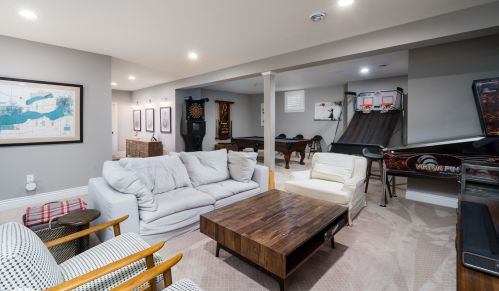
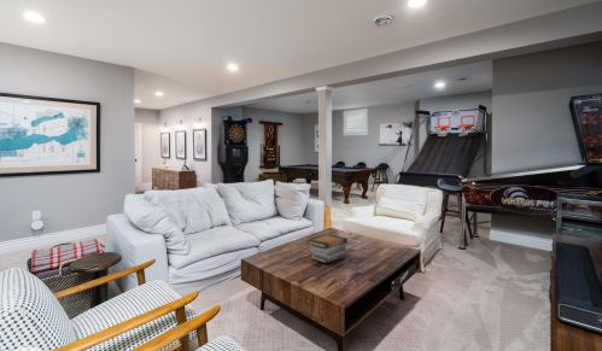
+ book stack [308,234,350,264]
